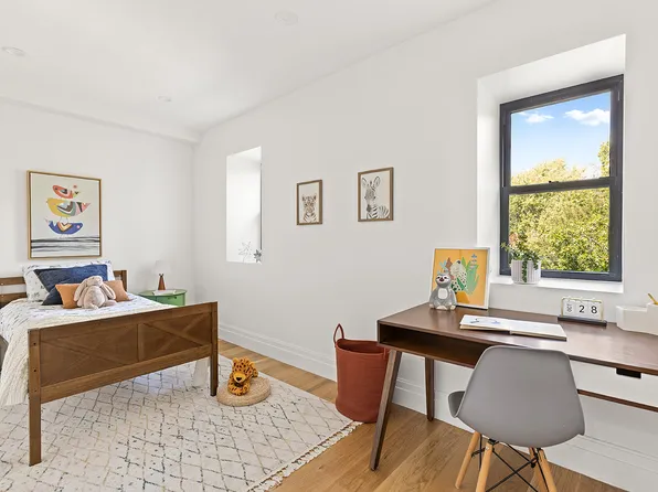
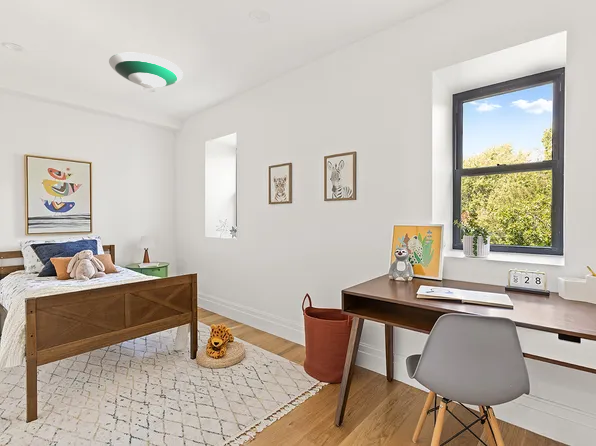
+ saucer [108,52,184,89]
